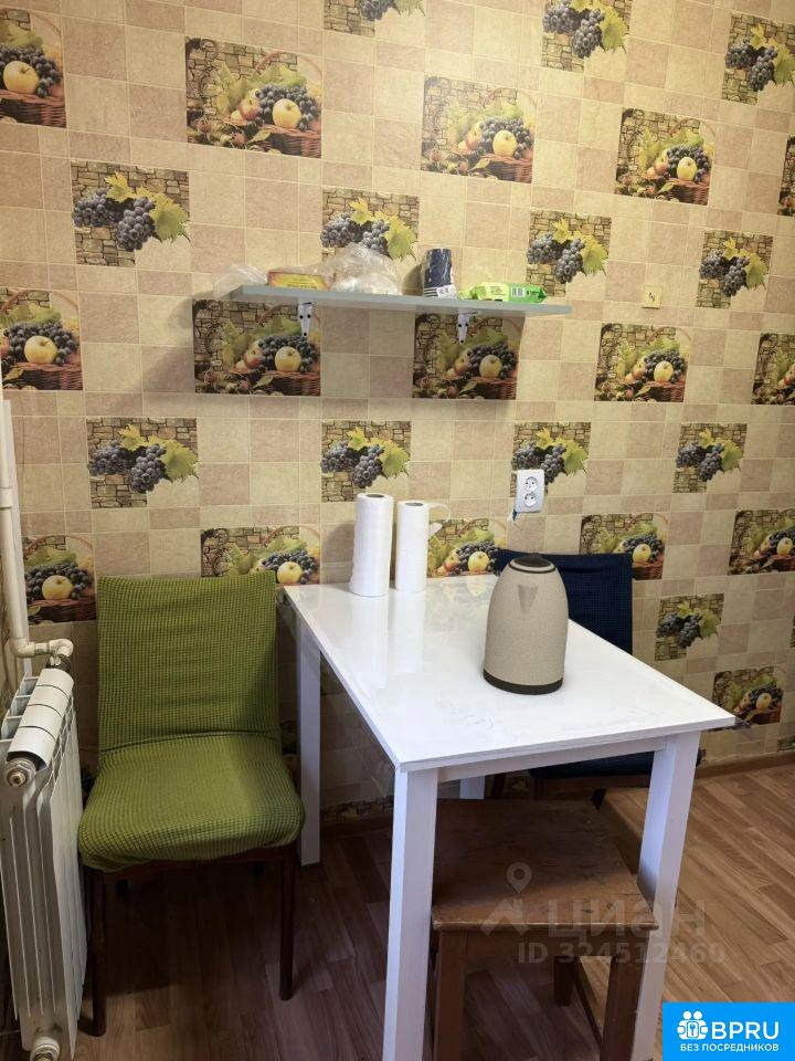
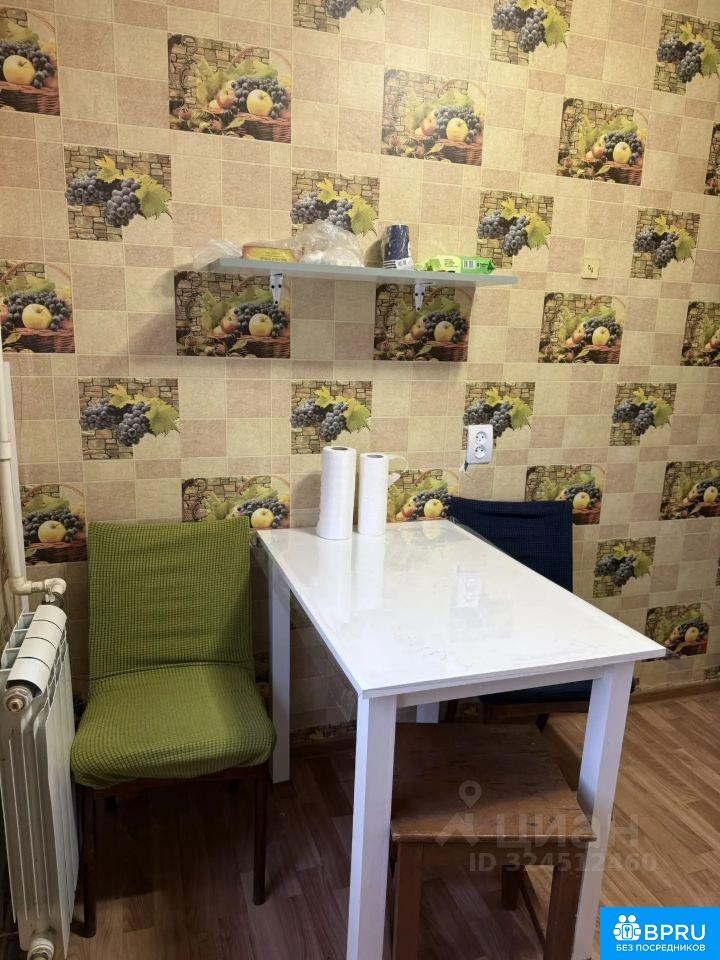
- kettle [483,550,570,696]
